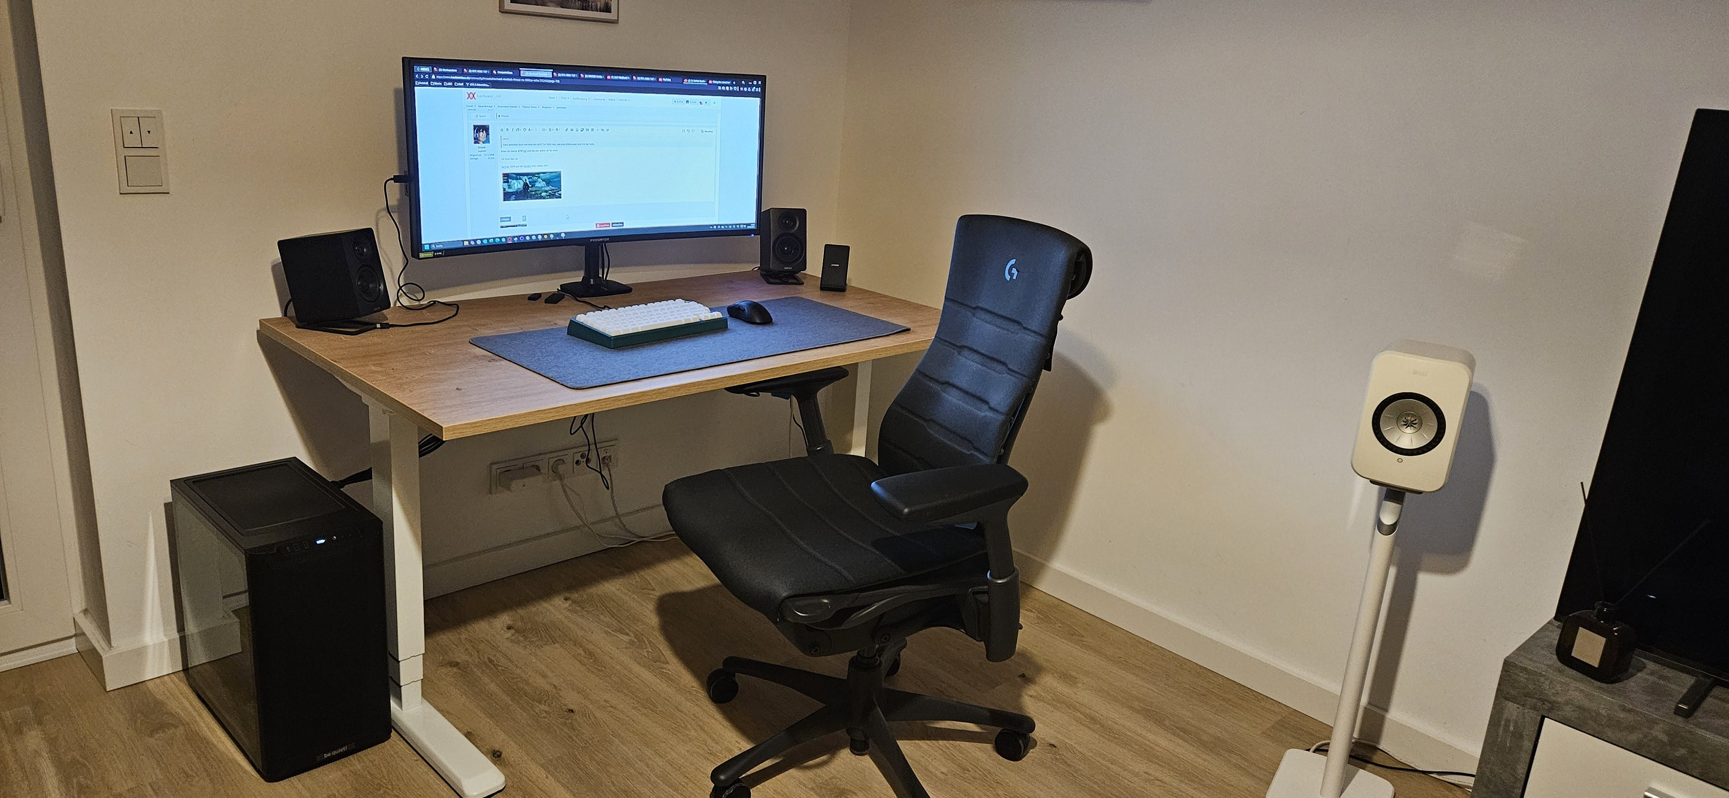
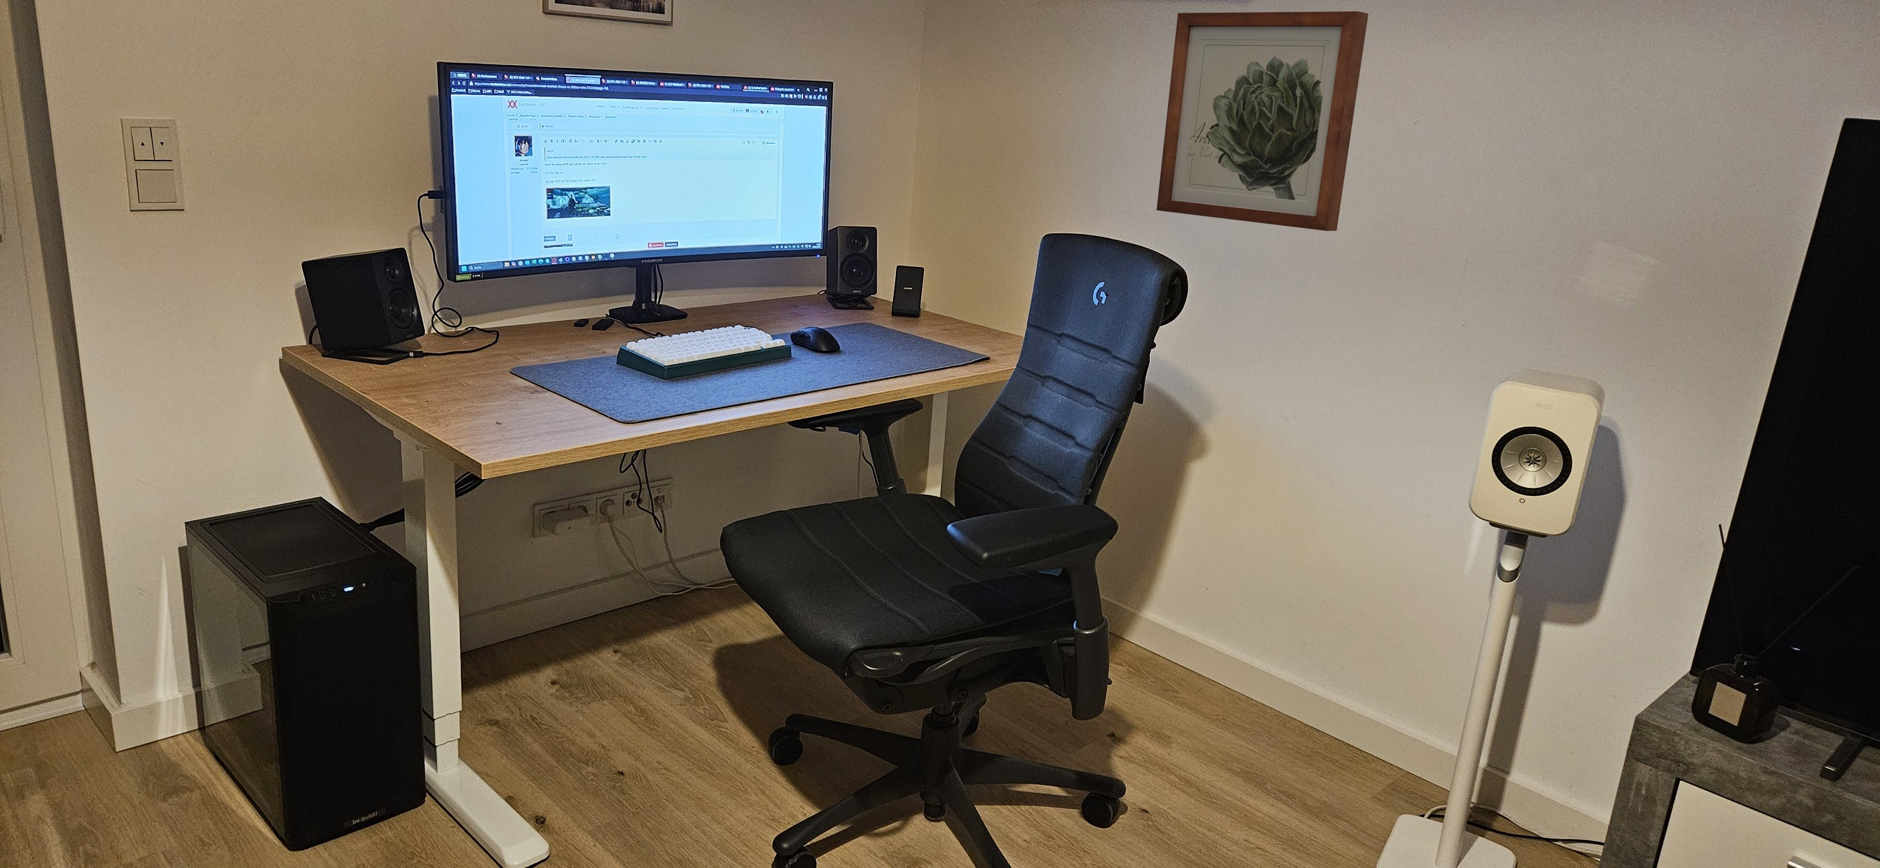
+ wall art [1156,11,1369,231]
